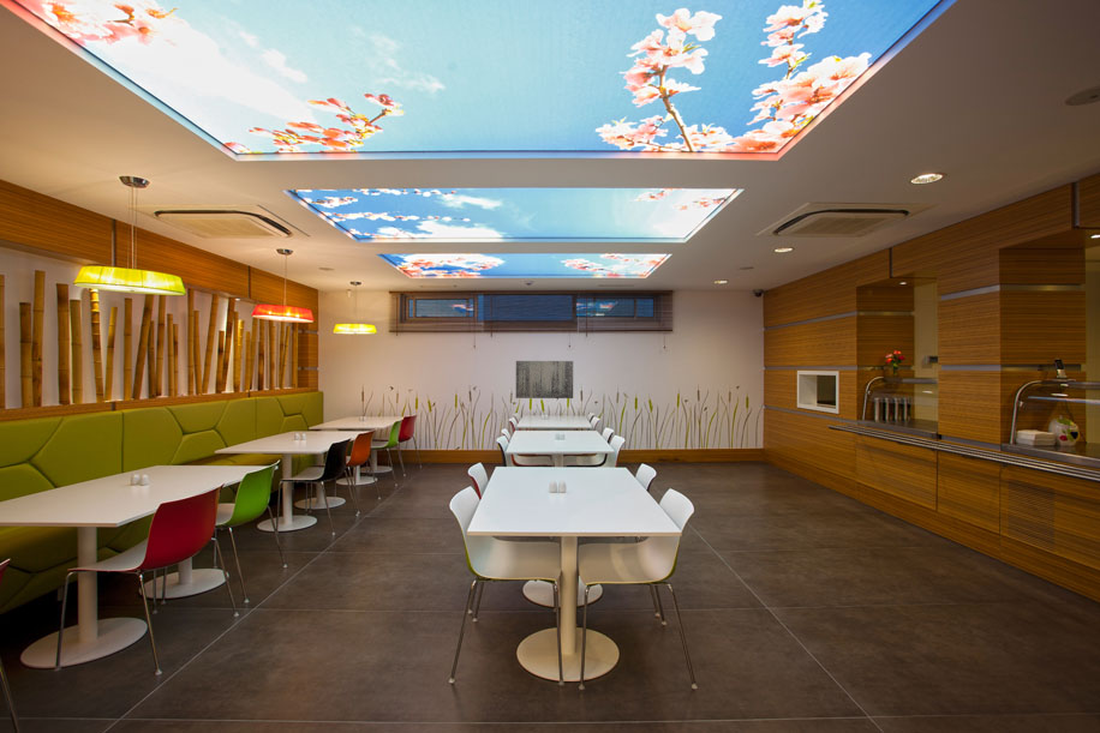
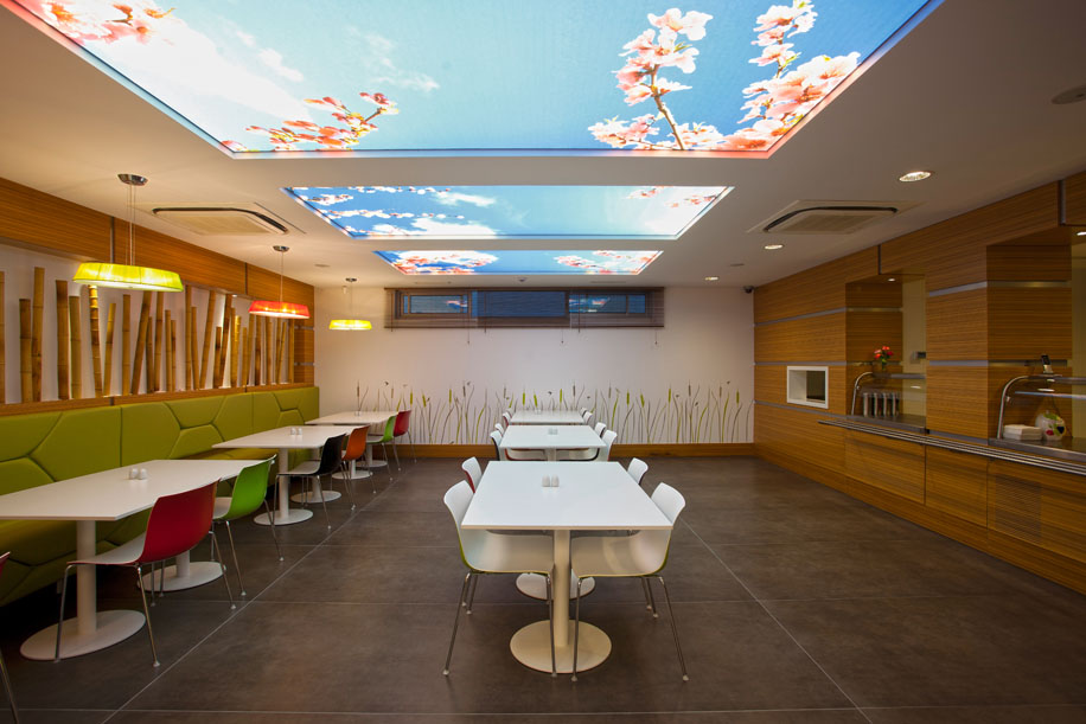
- wall art [515,360,574,399]
